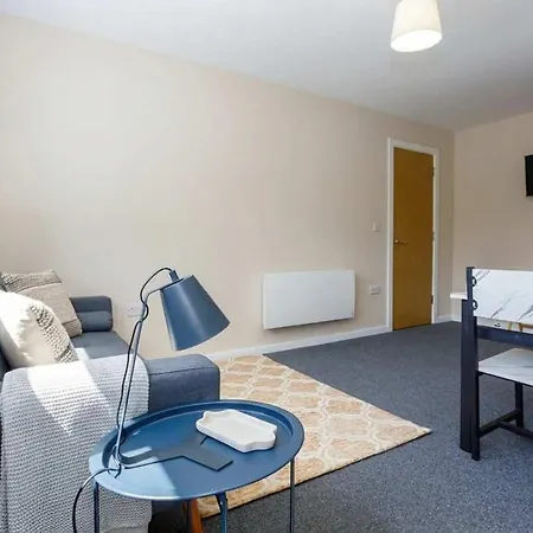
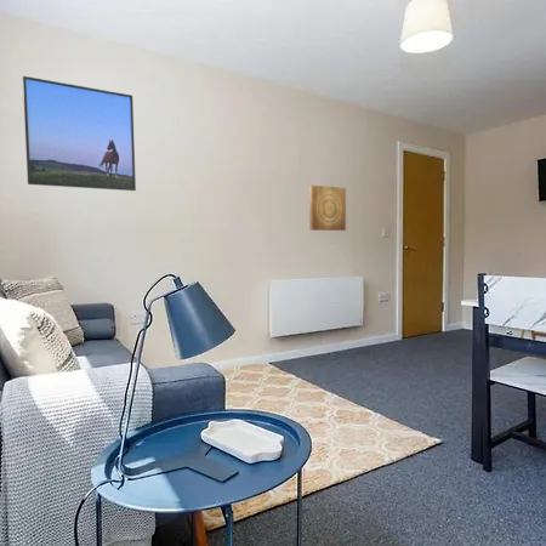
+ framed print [22,75,137,192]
+ wall art [308,184,347,232]
